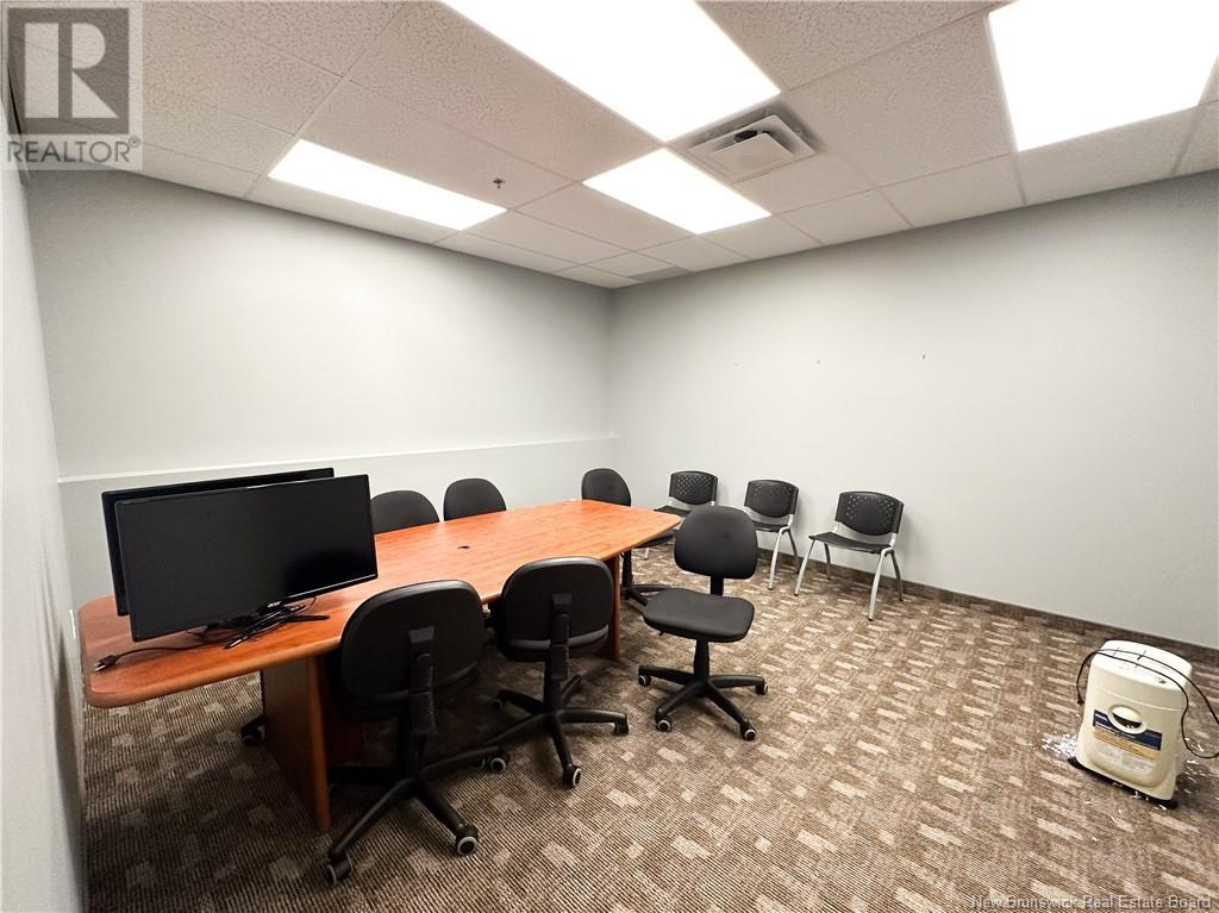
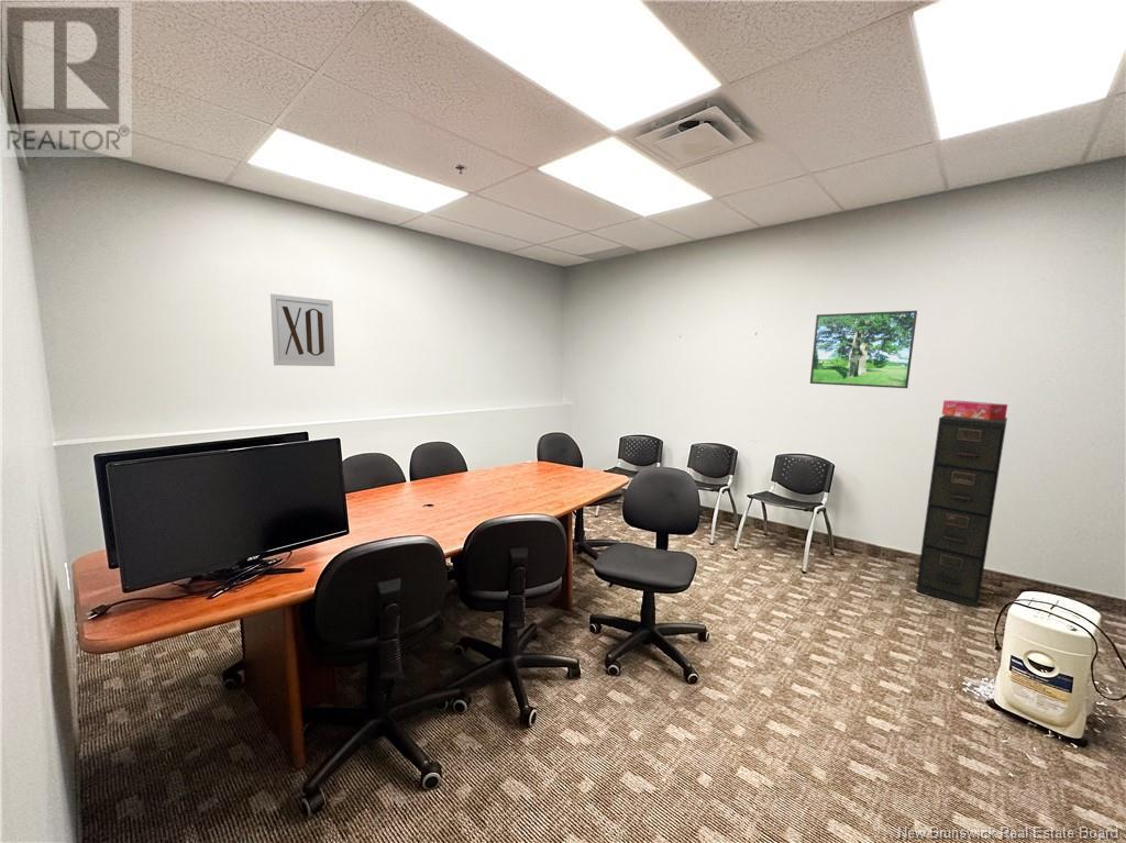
+ tissue box [941,399,1008,420]
+ wall art [269,292,335,367]
+ filing cabinet [915,414,1008,610]
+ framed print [809,310,918,389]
